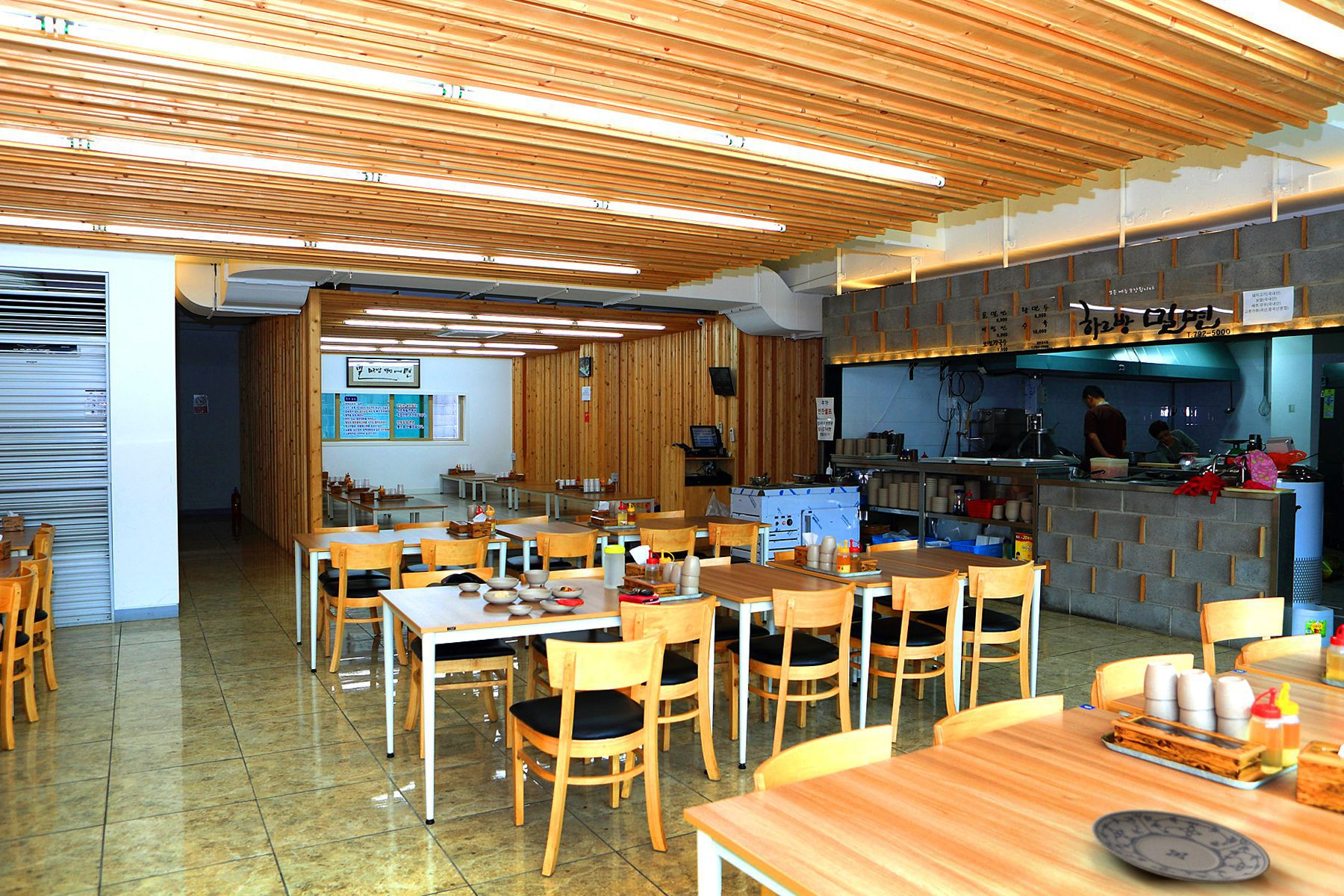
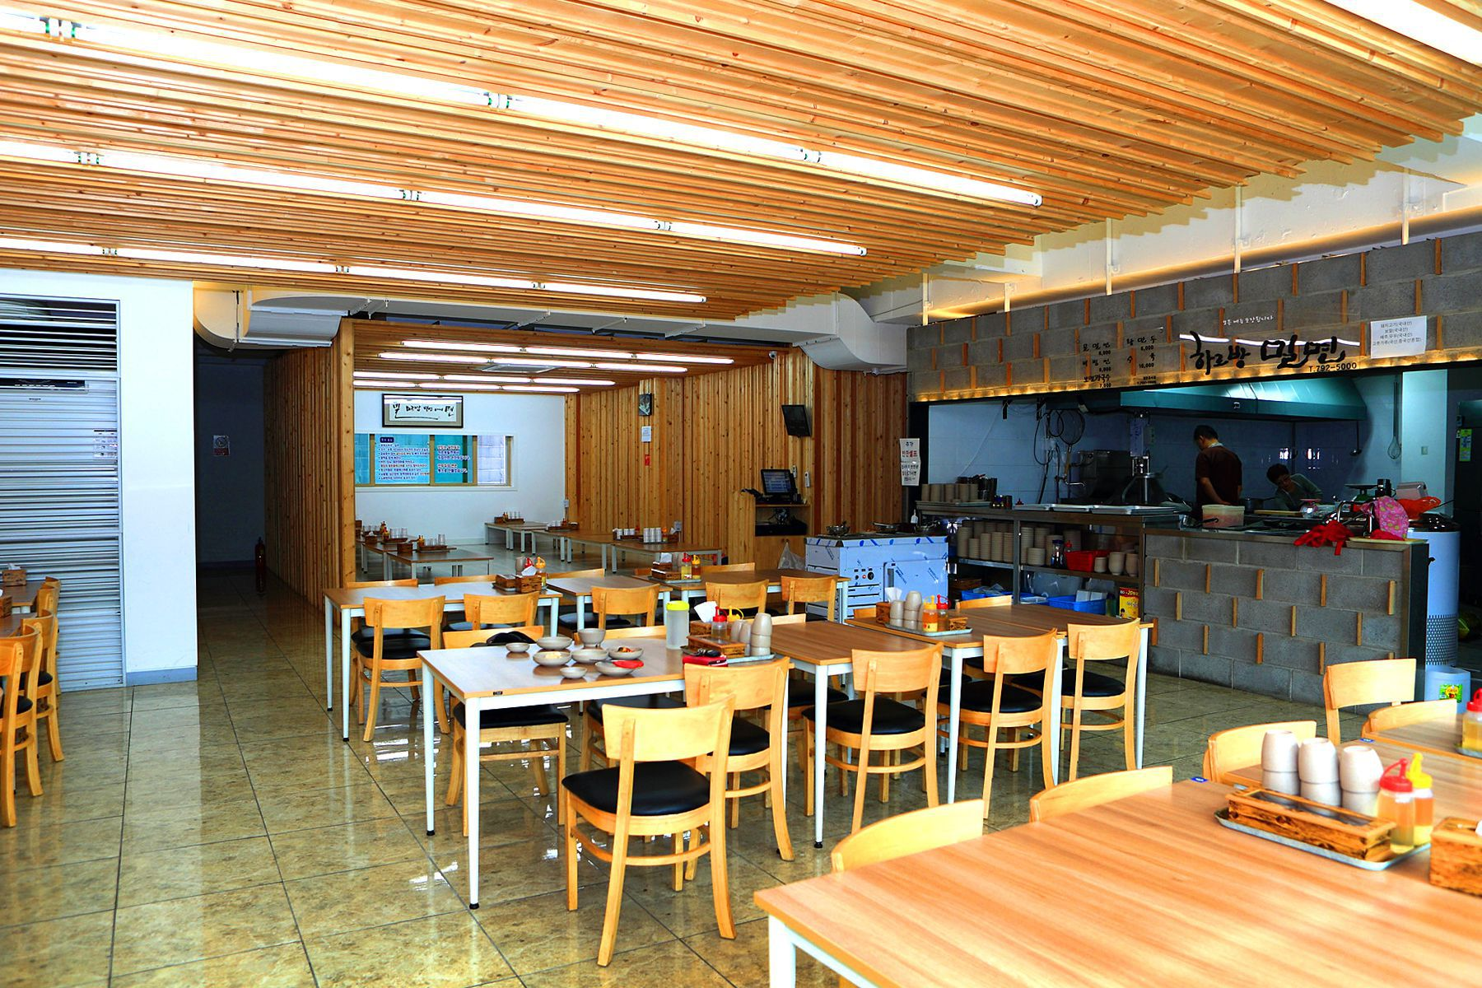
- plate [1091,809,1271,885]
